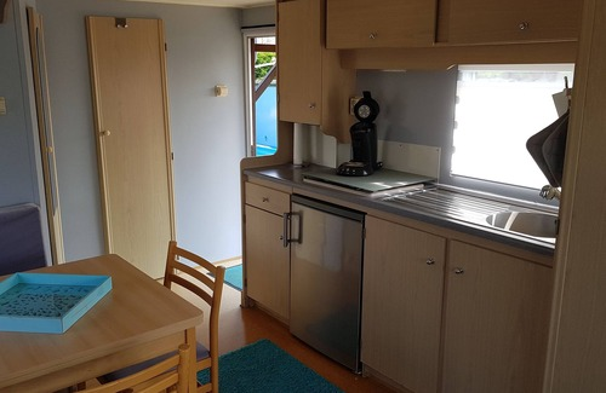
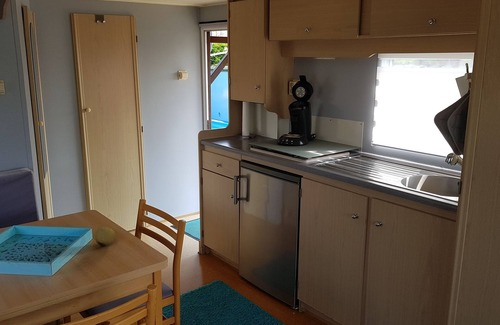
+ fruit [94,226,116,247]
